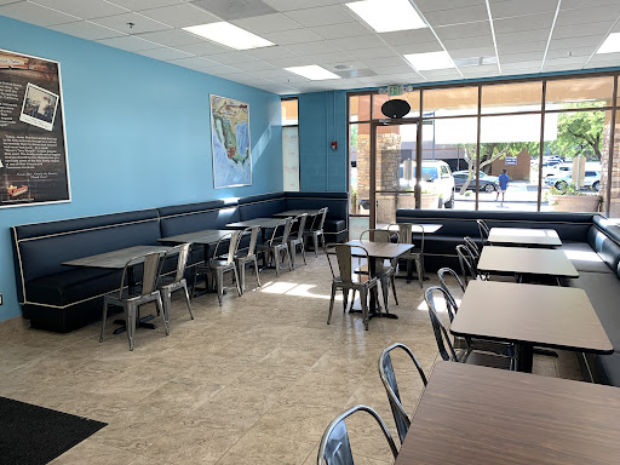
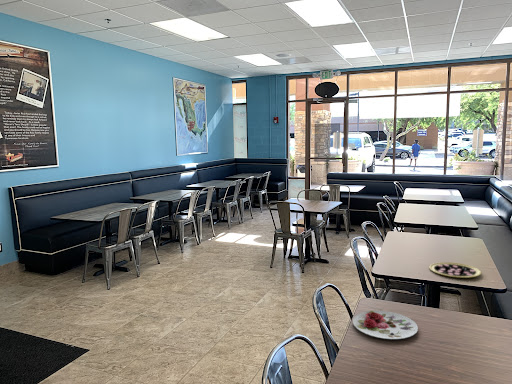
+ pizza [428,261,482,279]
+ plate [352,310,419,340]
